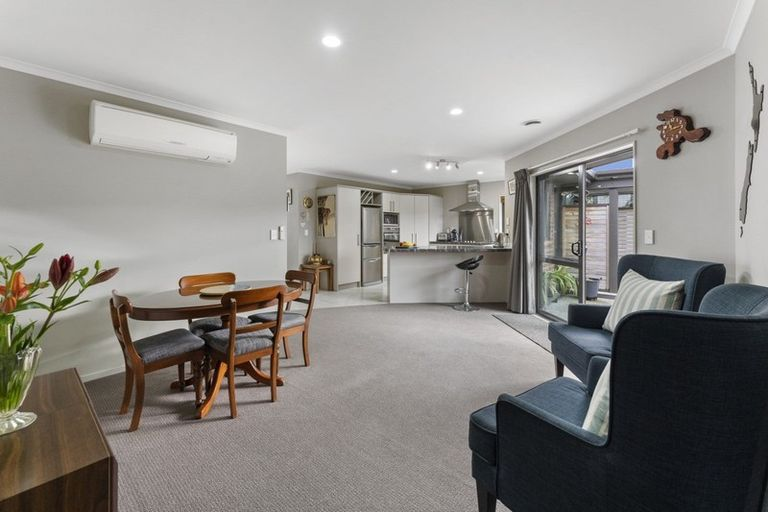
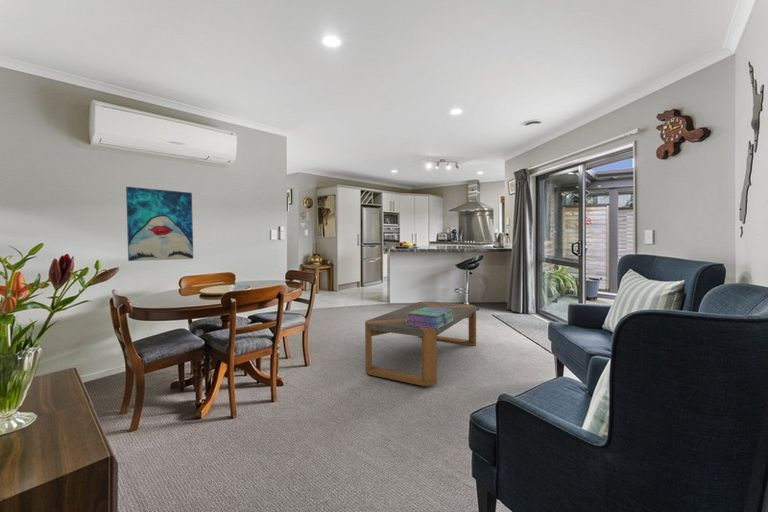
+ wall art [125,186,194,262]
+ coffee table [364,300,477,387]
+ stack of books [406,307,454,329]
